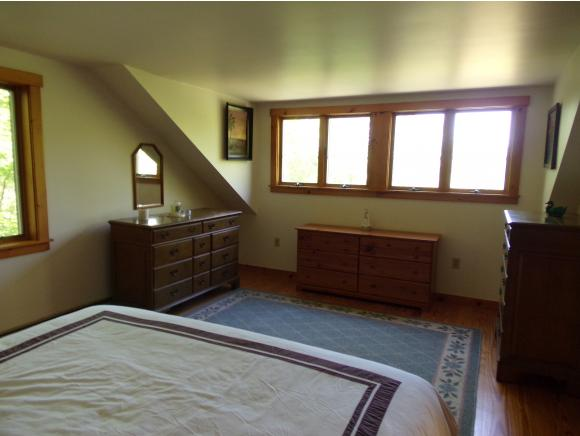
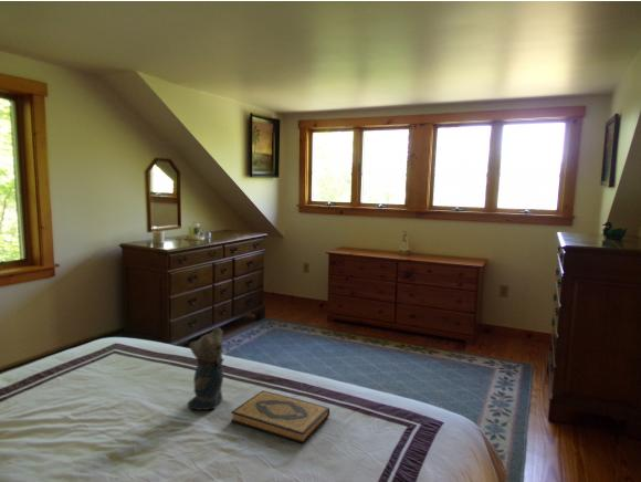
+ teddy bear [187,325,225,411]
+ hardback book [230,389,330,444]
